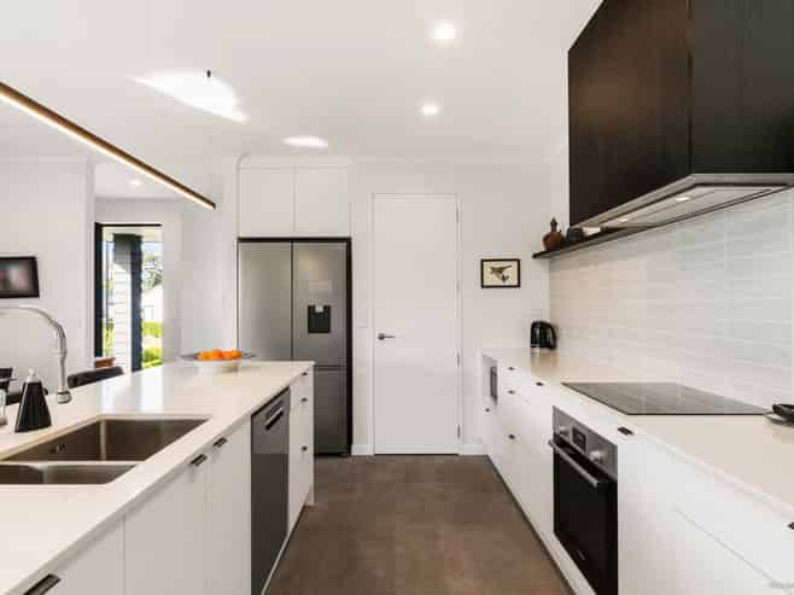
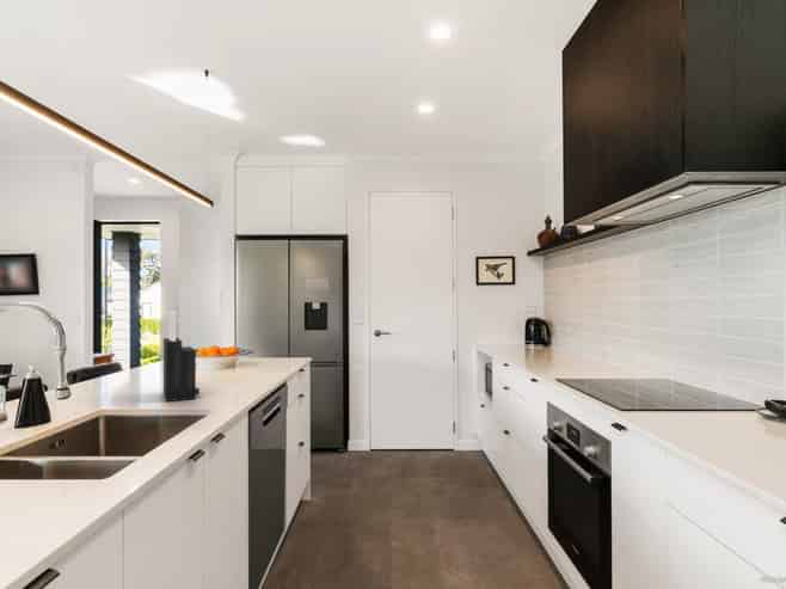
+ knife block [162,309,201,403]
